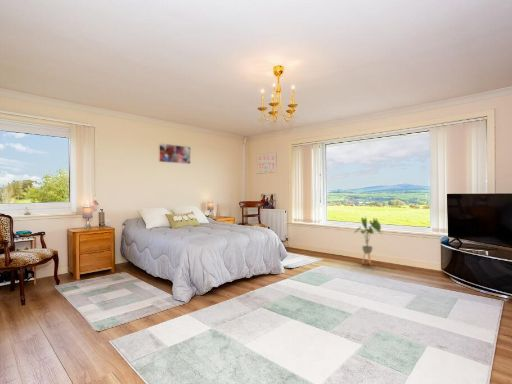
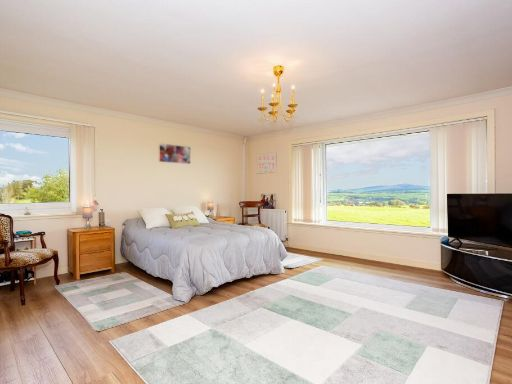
- house plant [353,216,384,266]
